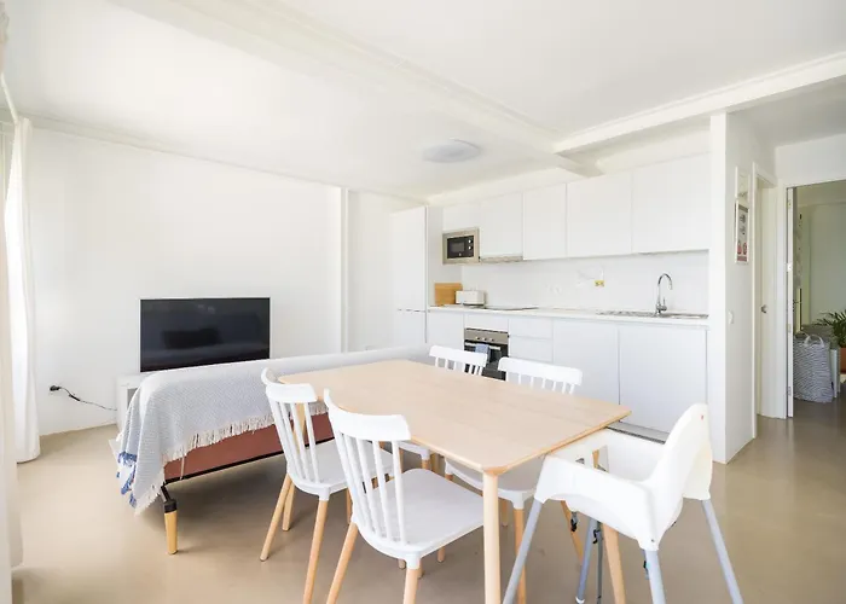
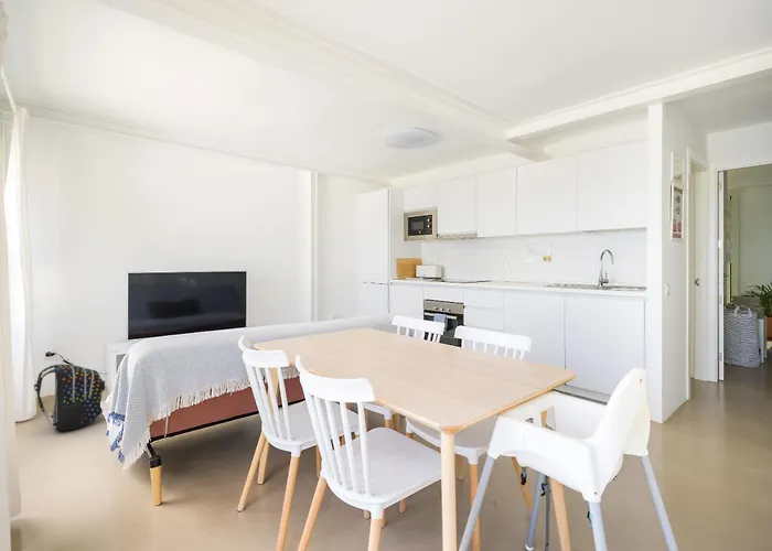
+ backpack [33,364,106,432]
